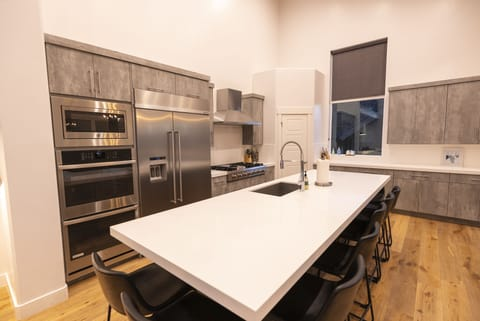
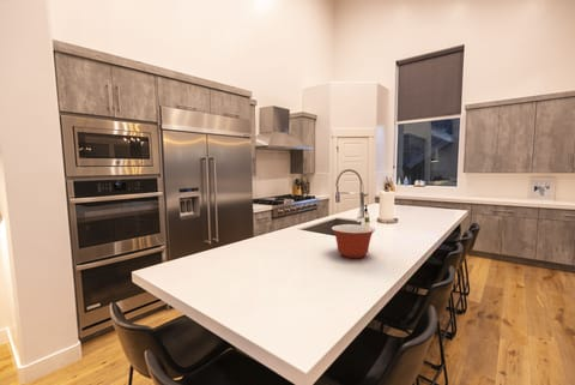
+ mixing bowl [331,223,376,259]
